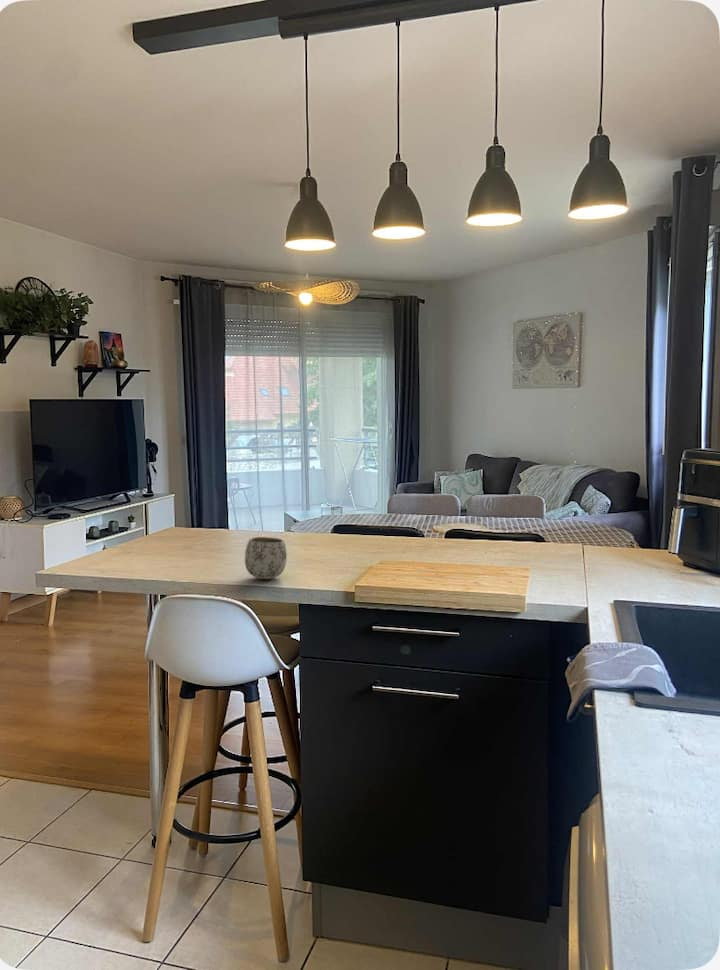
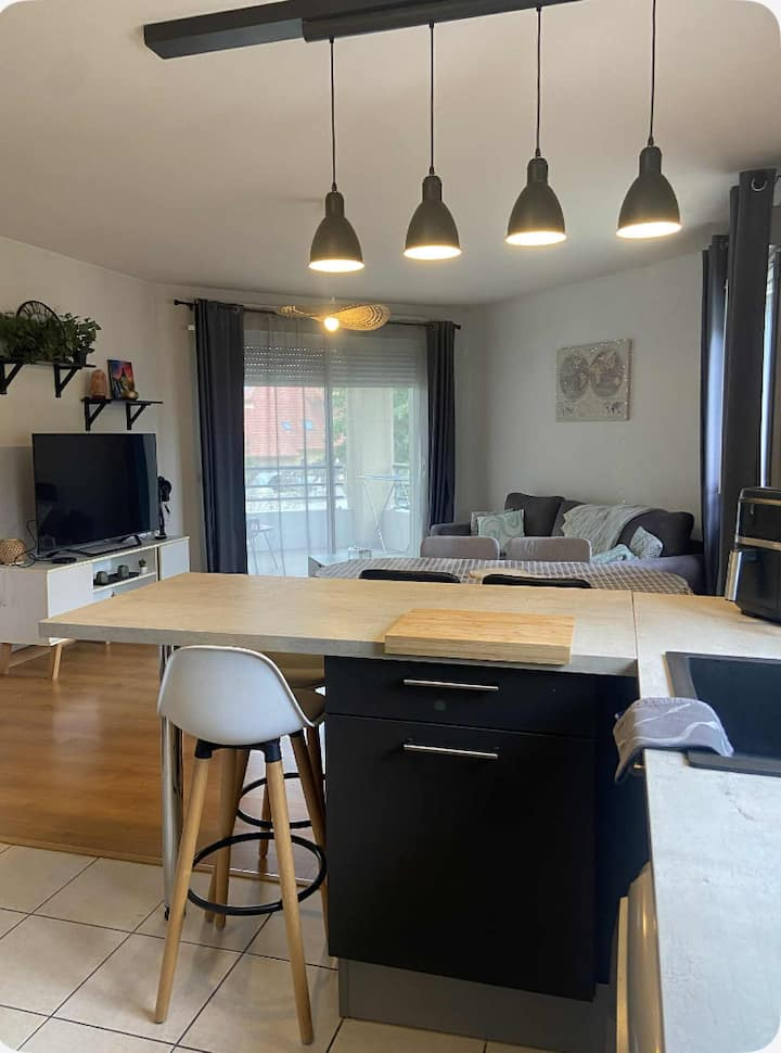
- mug [244,536,288,580]
